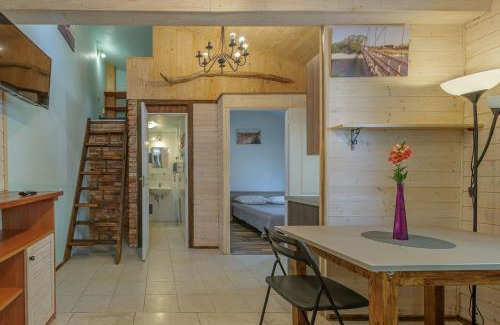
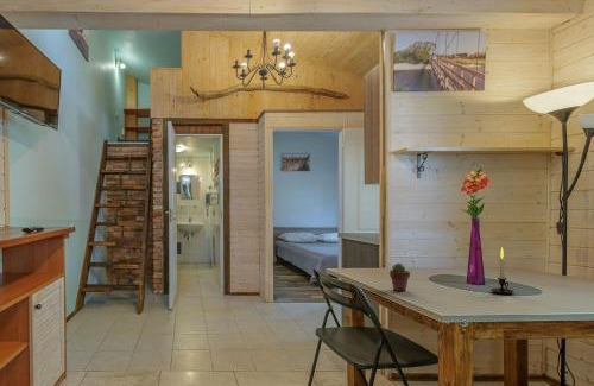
+ candle [489,246,514,295]
+ potted succulent [388,262,411,292]
